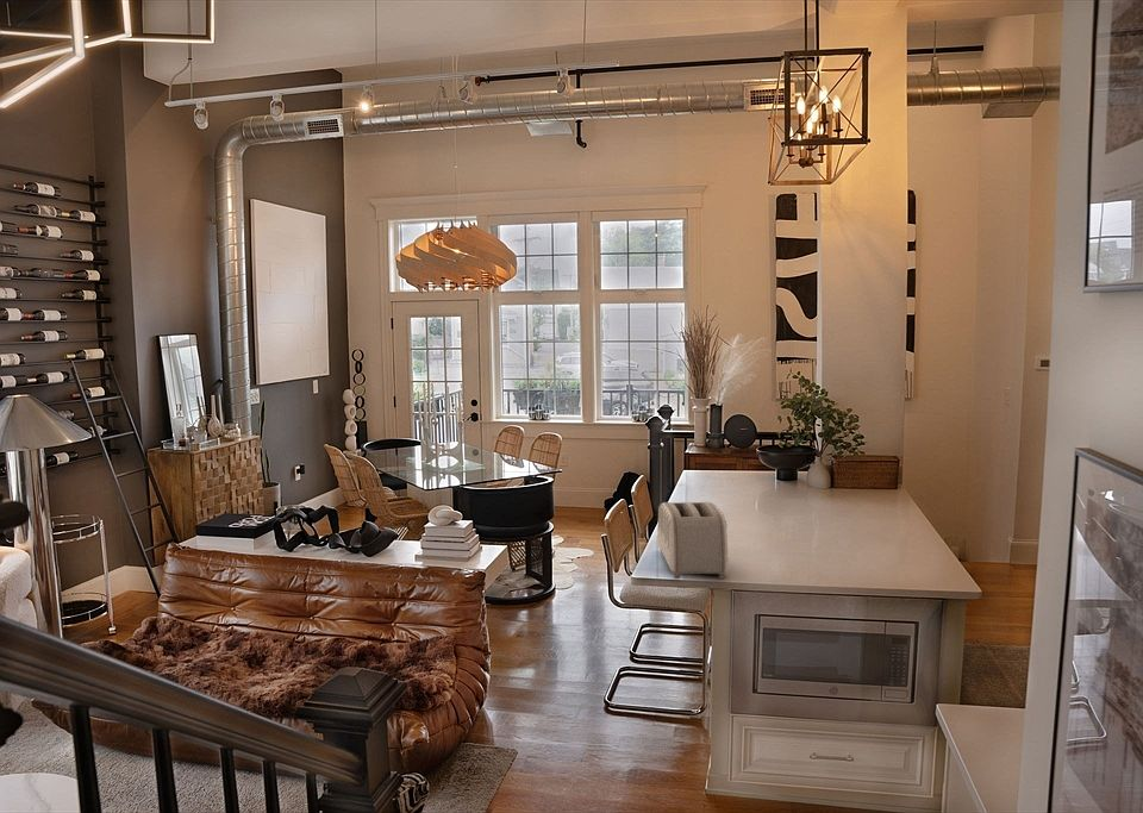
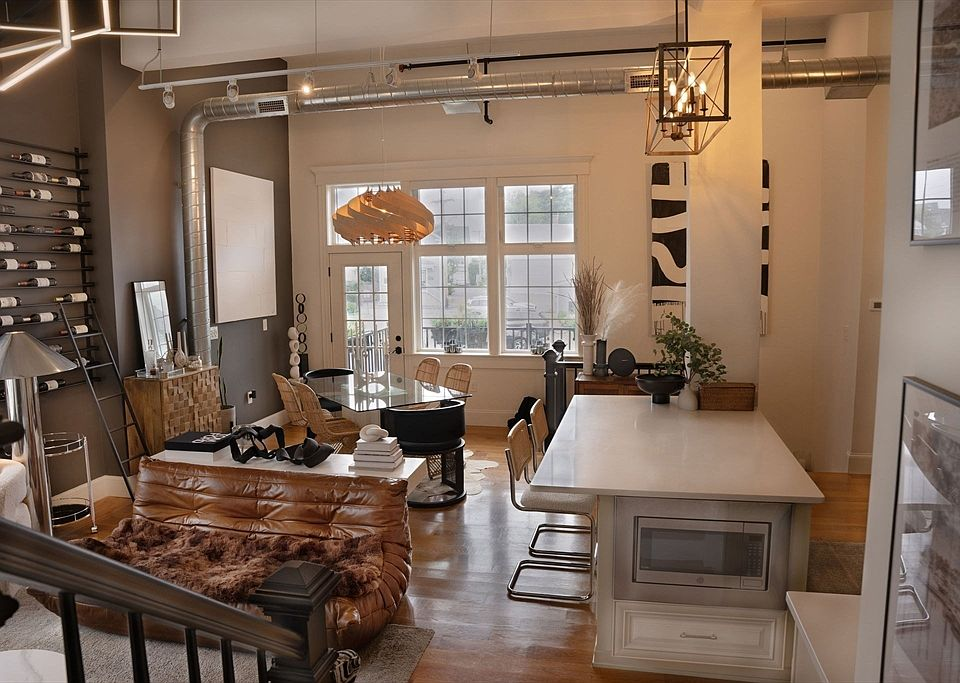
- toaster [656,501,729,580]
